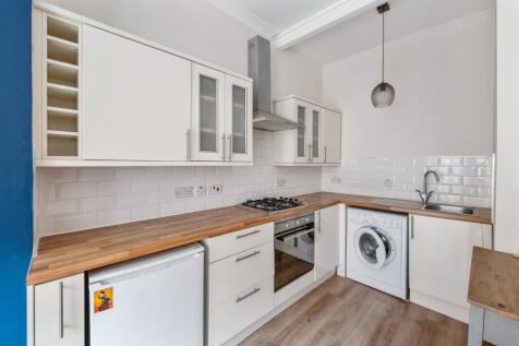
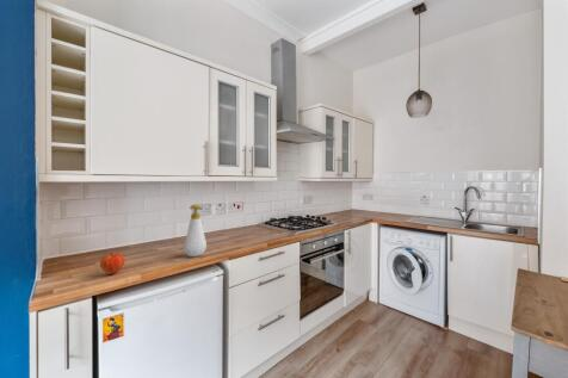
+ soap bottle [183,203,208,258]
+ fruit [99,250,126,275]
